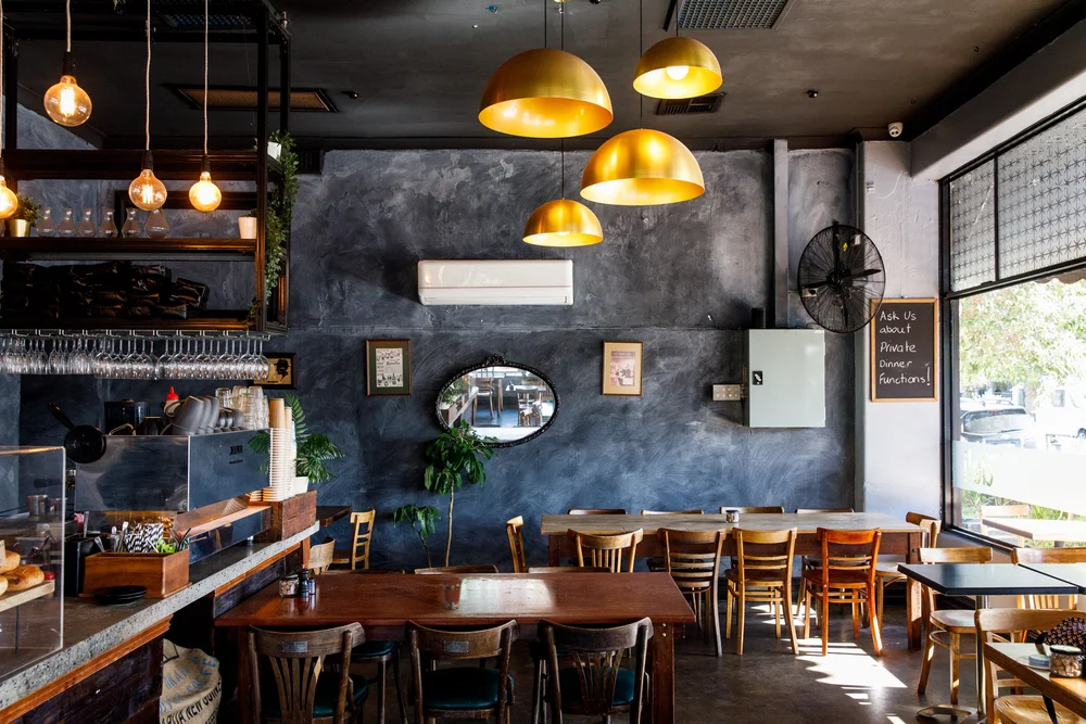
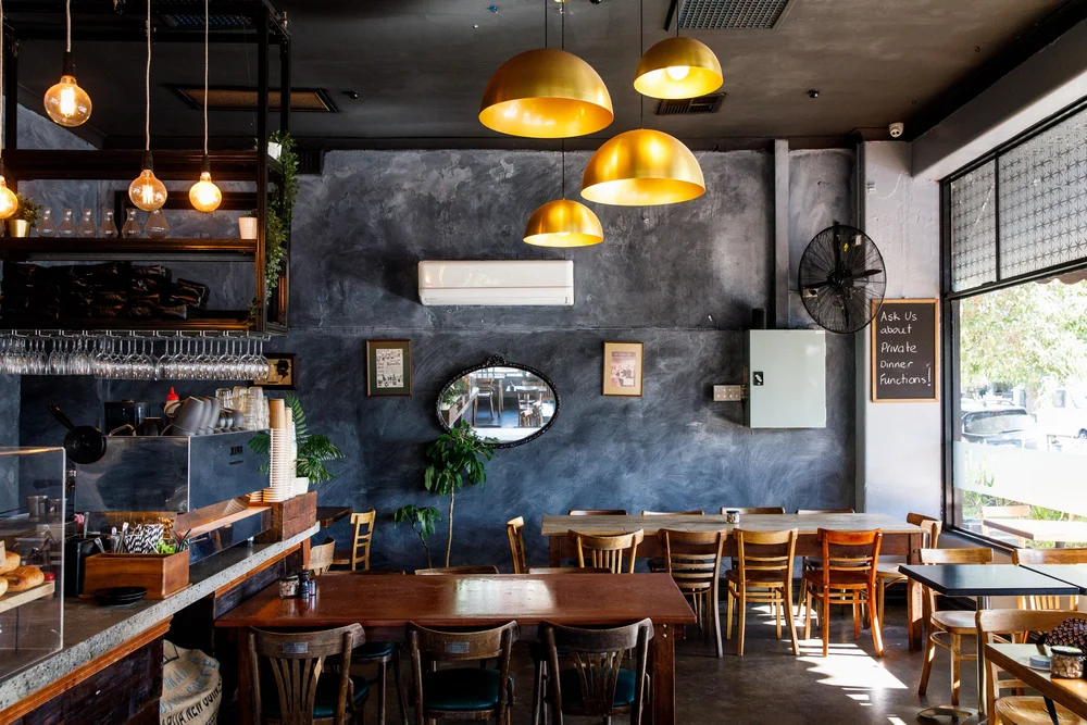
- coffee cup [441,576,464,611]
